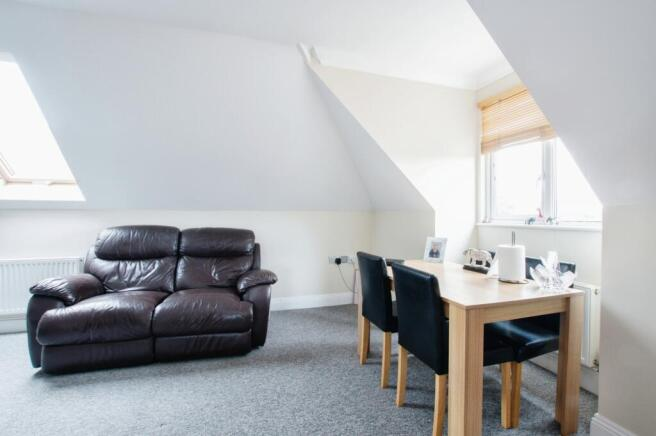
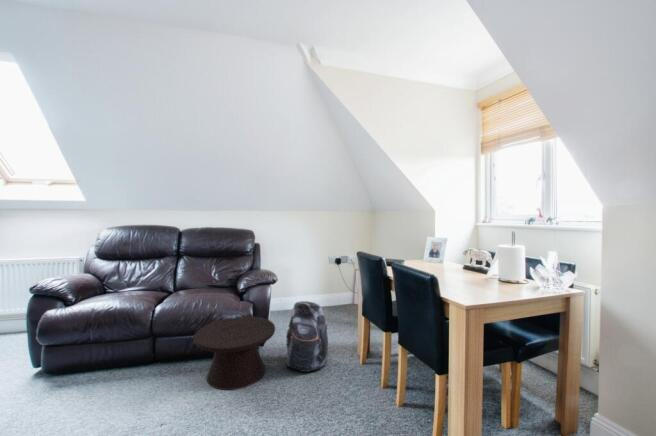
+ side table [192,315,276,391]
+ backpack [284,300,329,373]
